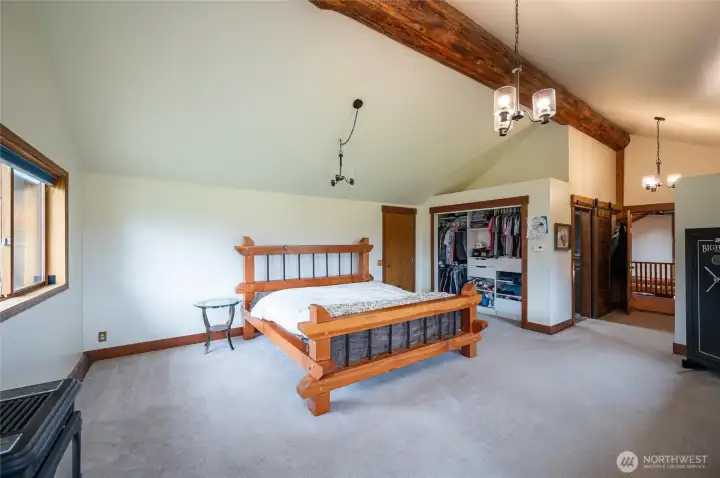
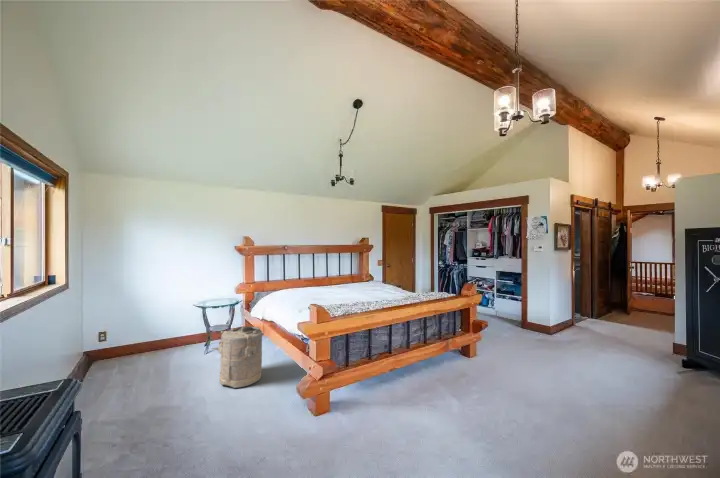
+ laundry hamper [209,325,263,389]
